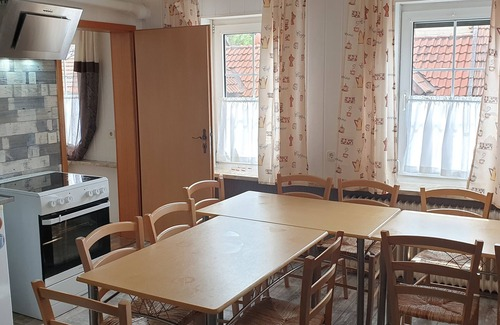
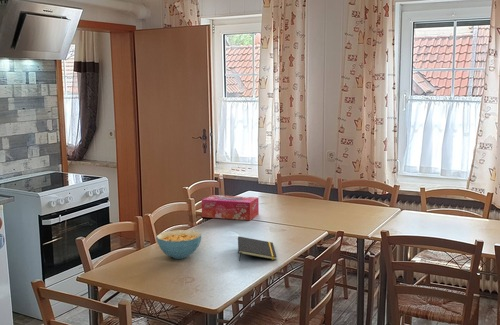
+ notepad [237,236,278,262]
+ tissue box [201,194,260,221]
+ cereal bowl [155,229,202,260]
